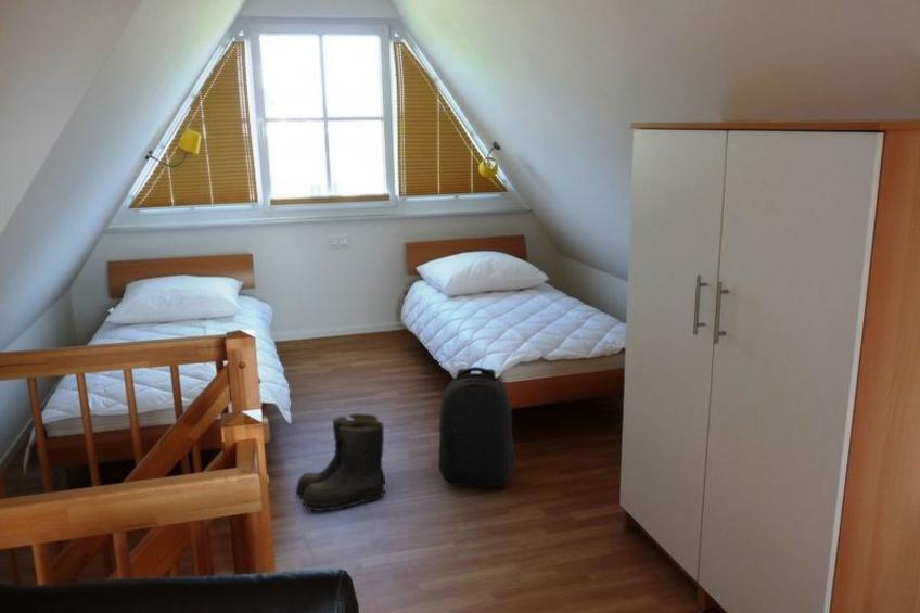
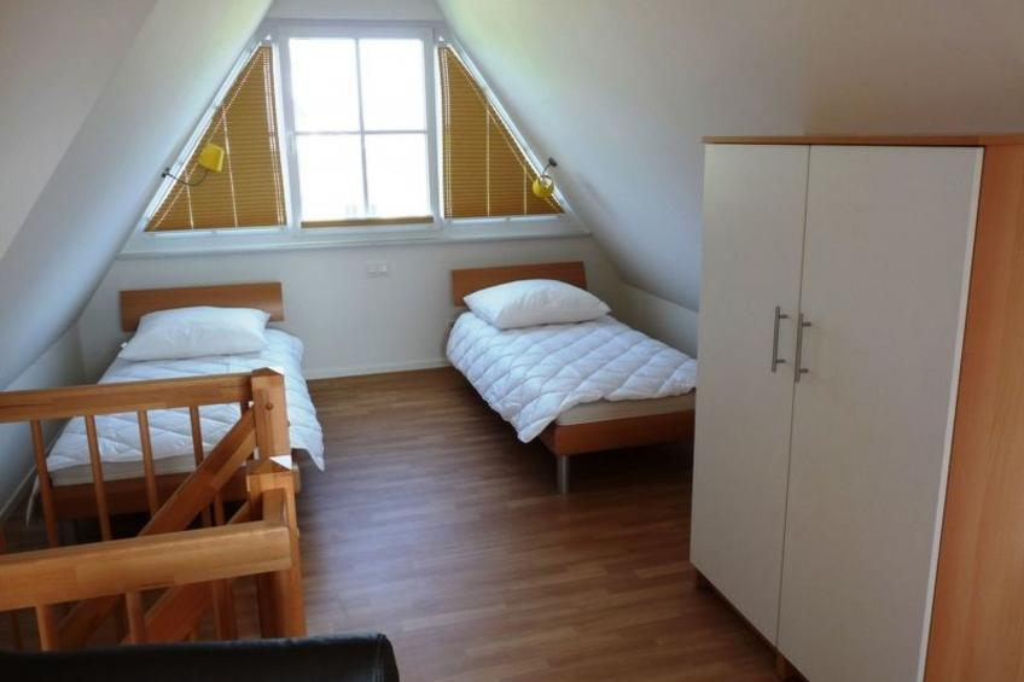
- backpack [438,366,515,487]
- boots [294,412,386,512]
